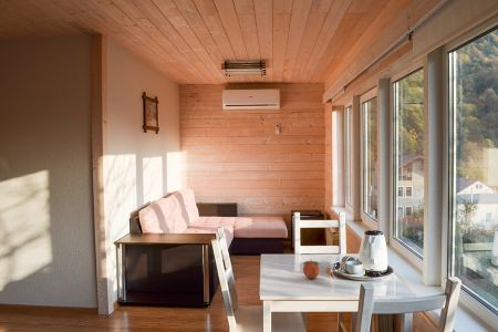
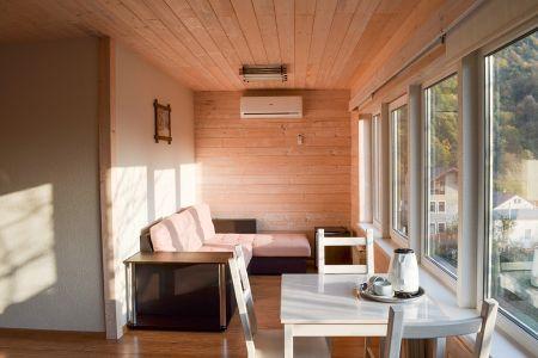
- fruit [301,258,321,280]
